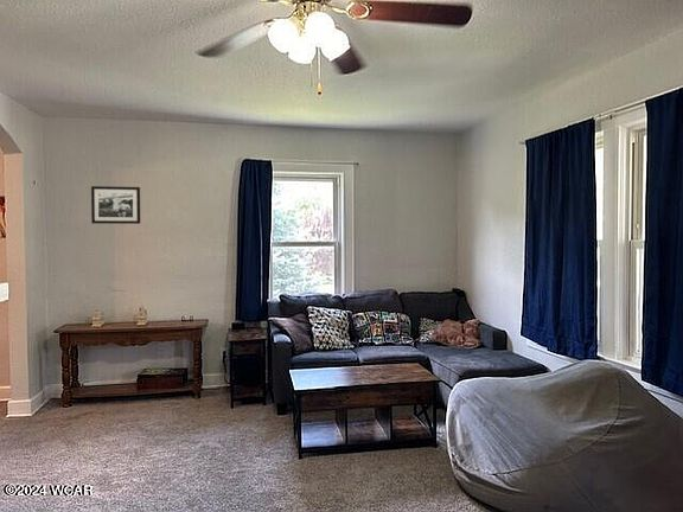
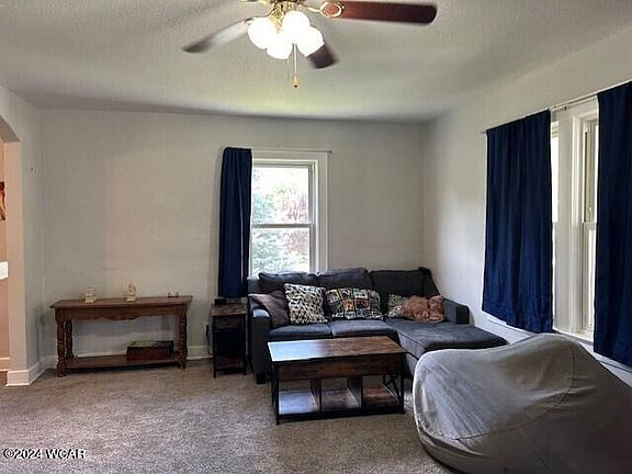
- picture frame [90,185,141,225]
